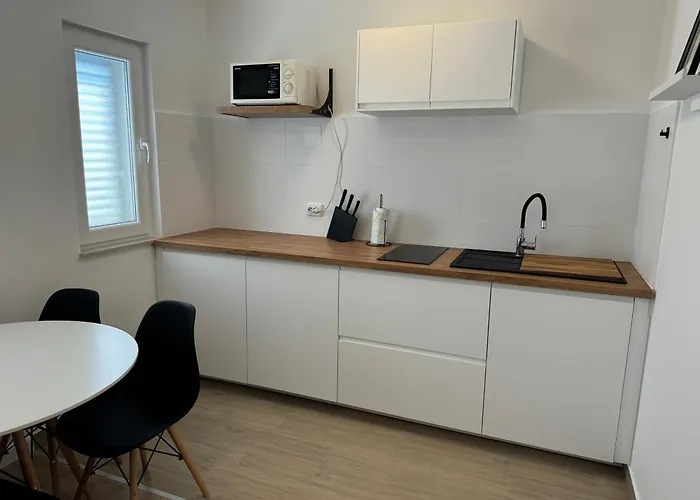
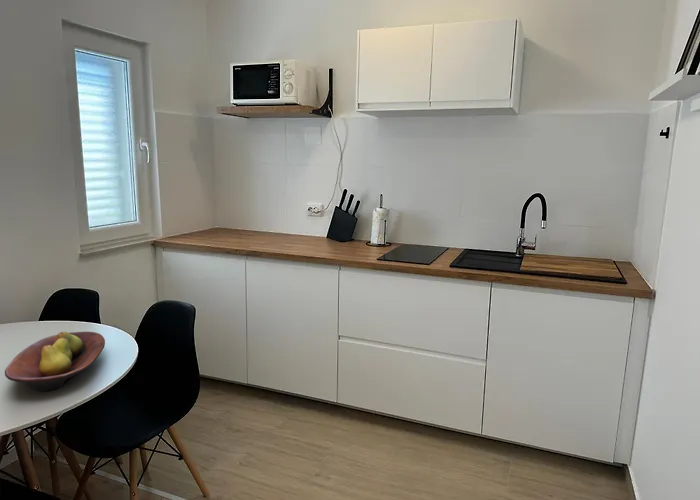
+ fruit bowl [4,331,106,392]
